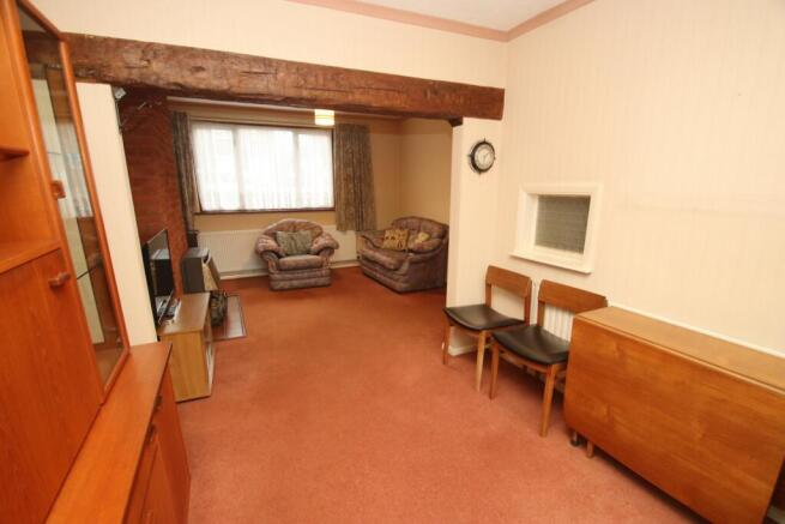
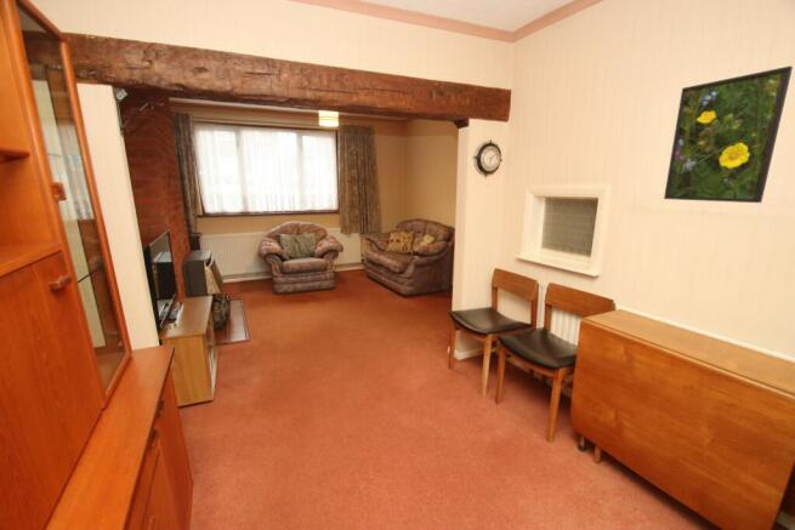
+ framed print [663,65,794,204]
